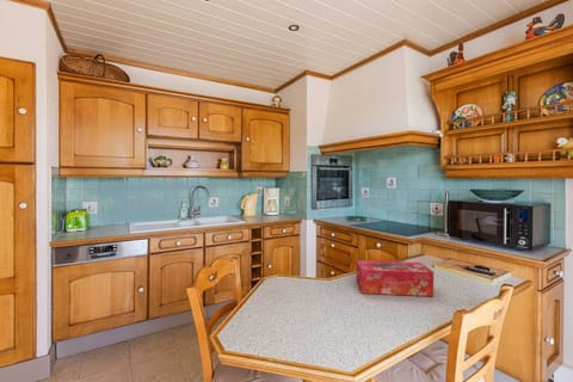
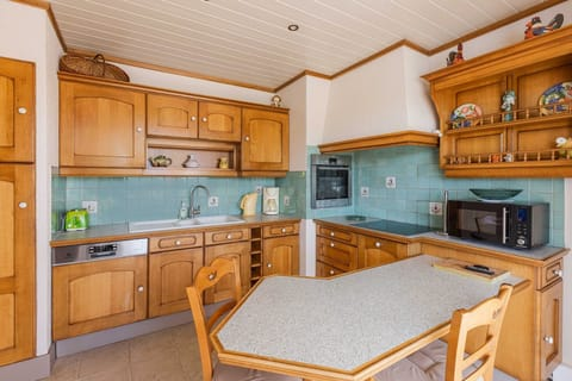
- tissue box [356,259,435,297]
